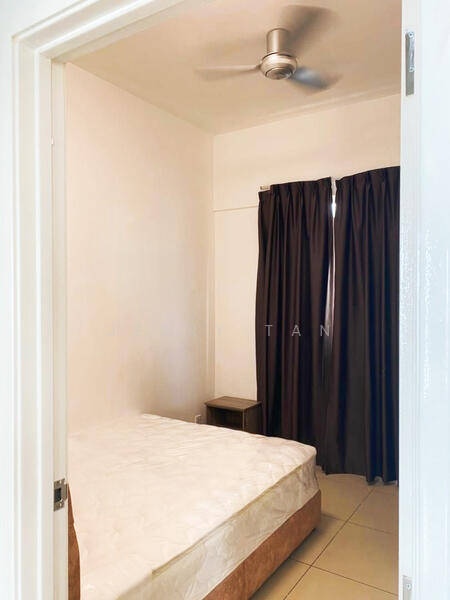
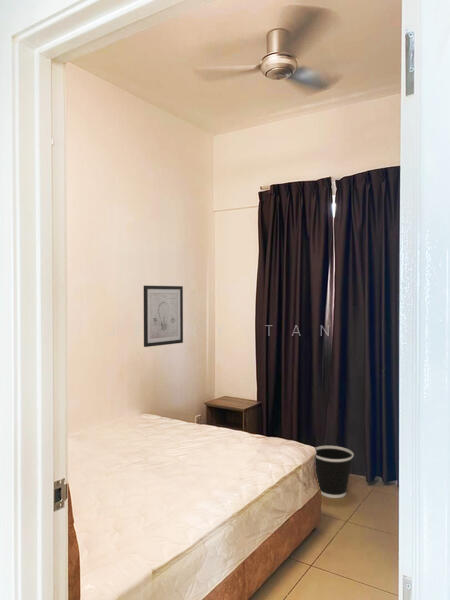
+ wall art [143,285,184,348]
+ wastebasket [315,445,355,499]
